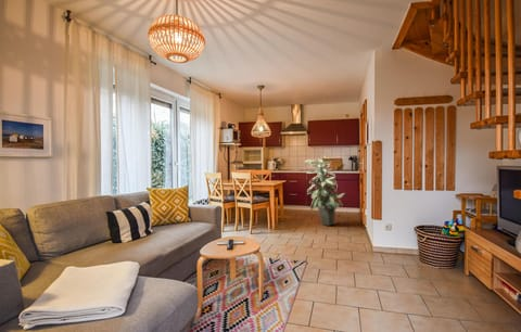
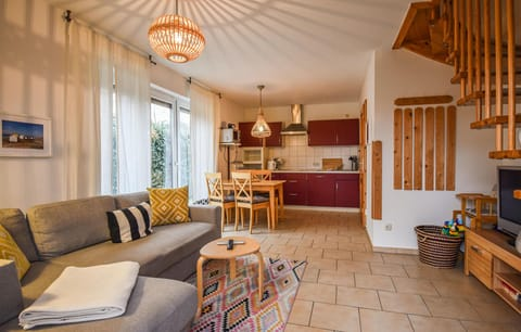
- indoor plant [304,155,346,227]
